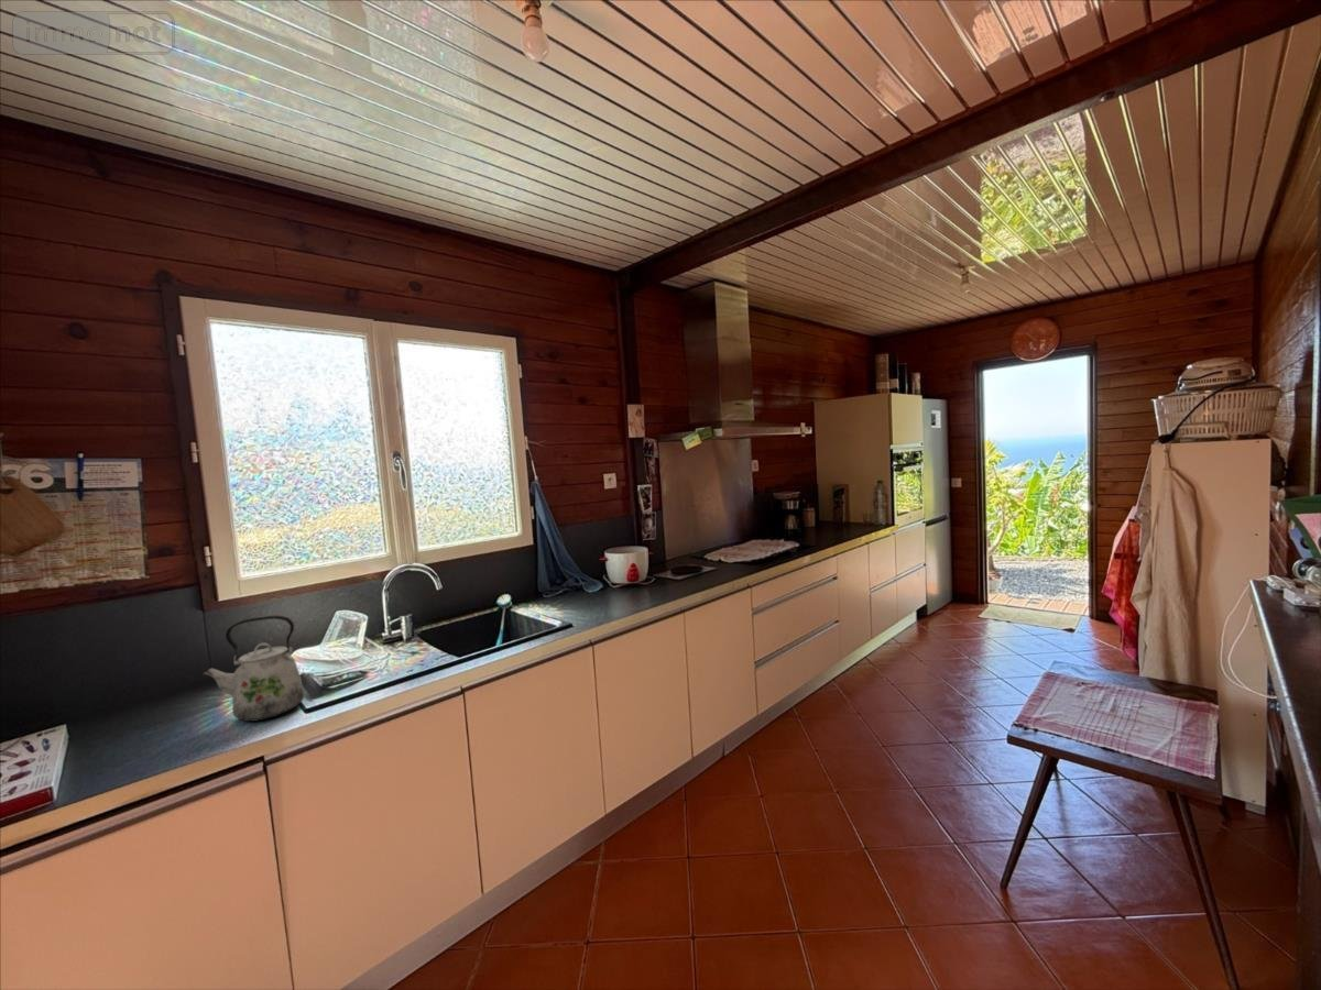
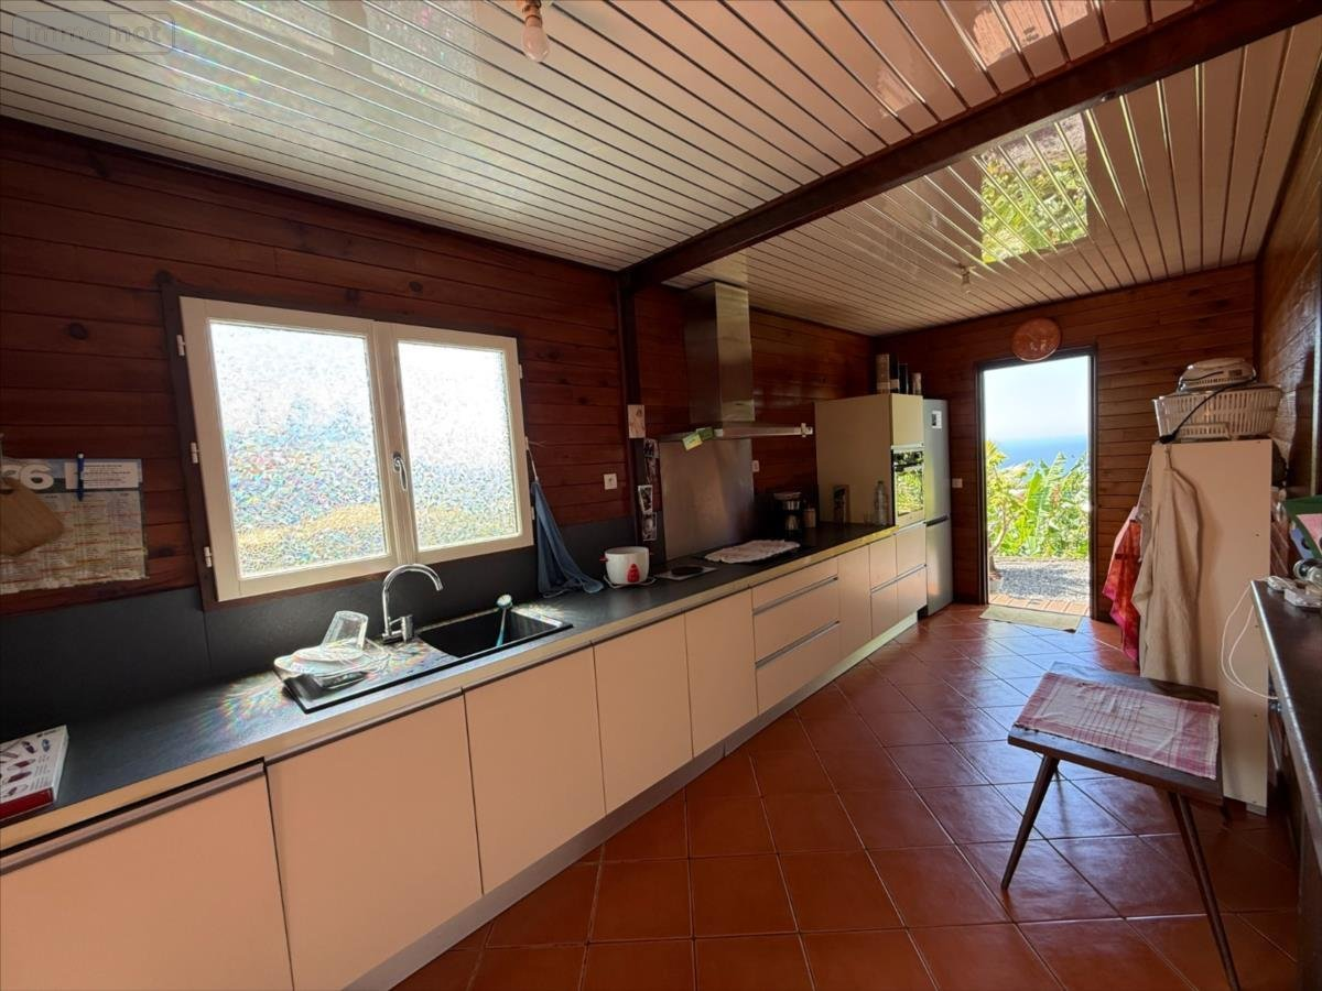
- kettle [201,615,305,723]
